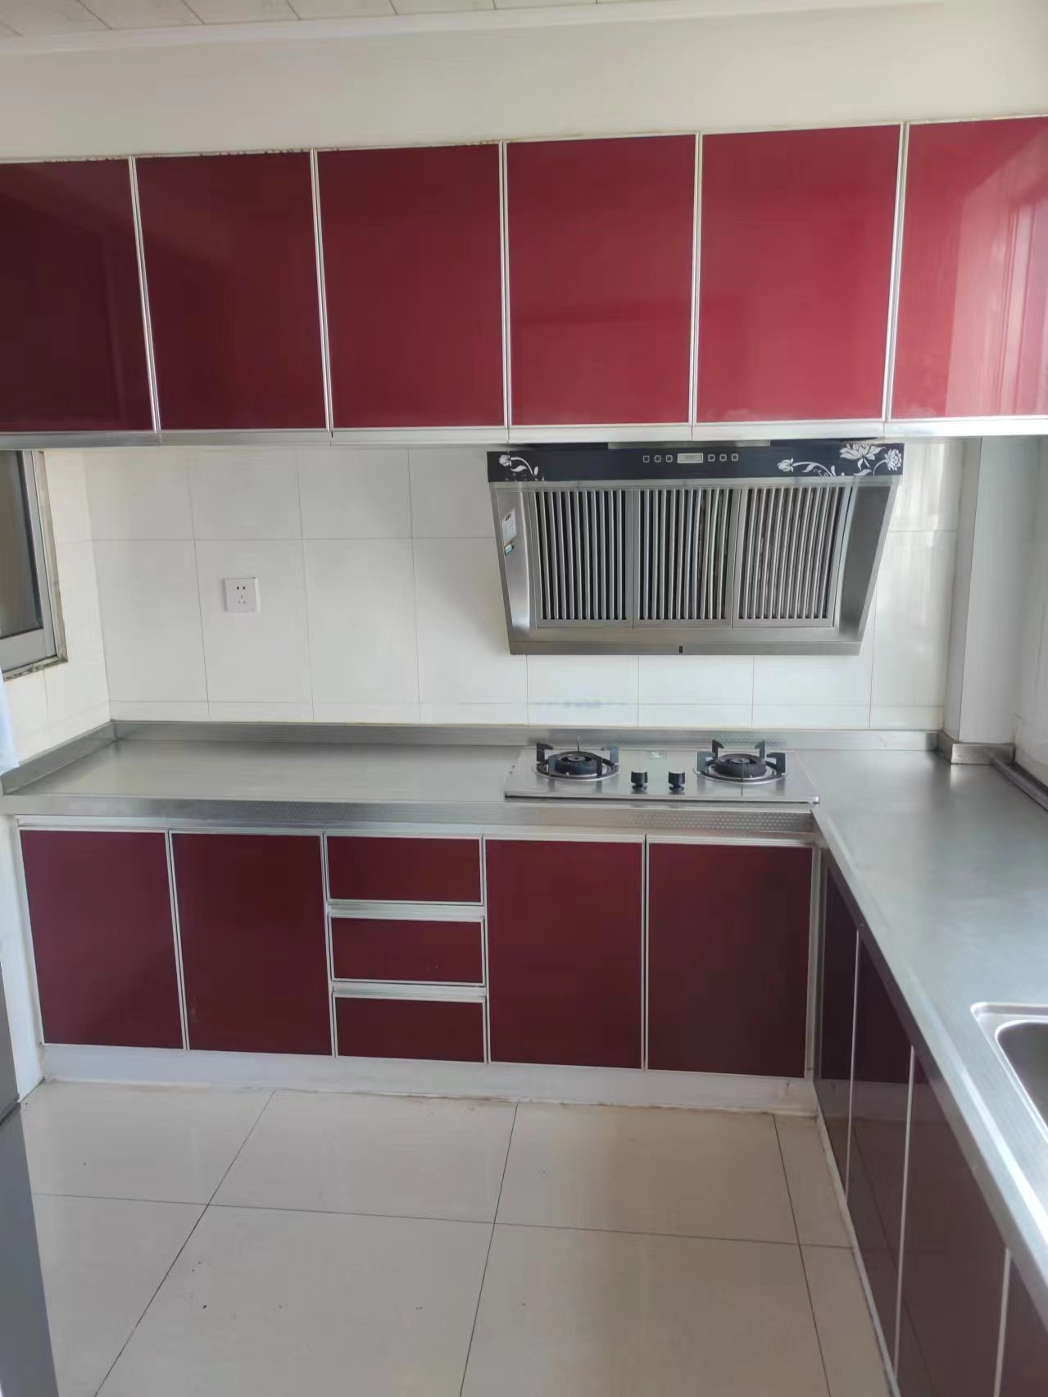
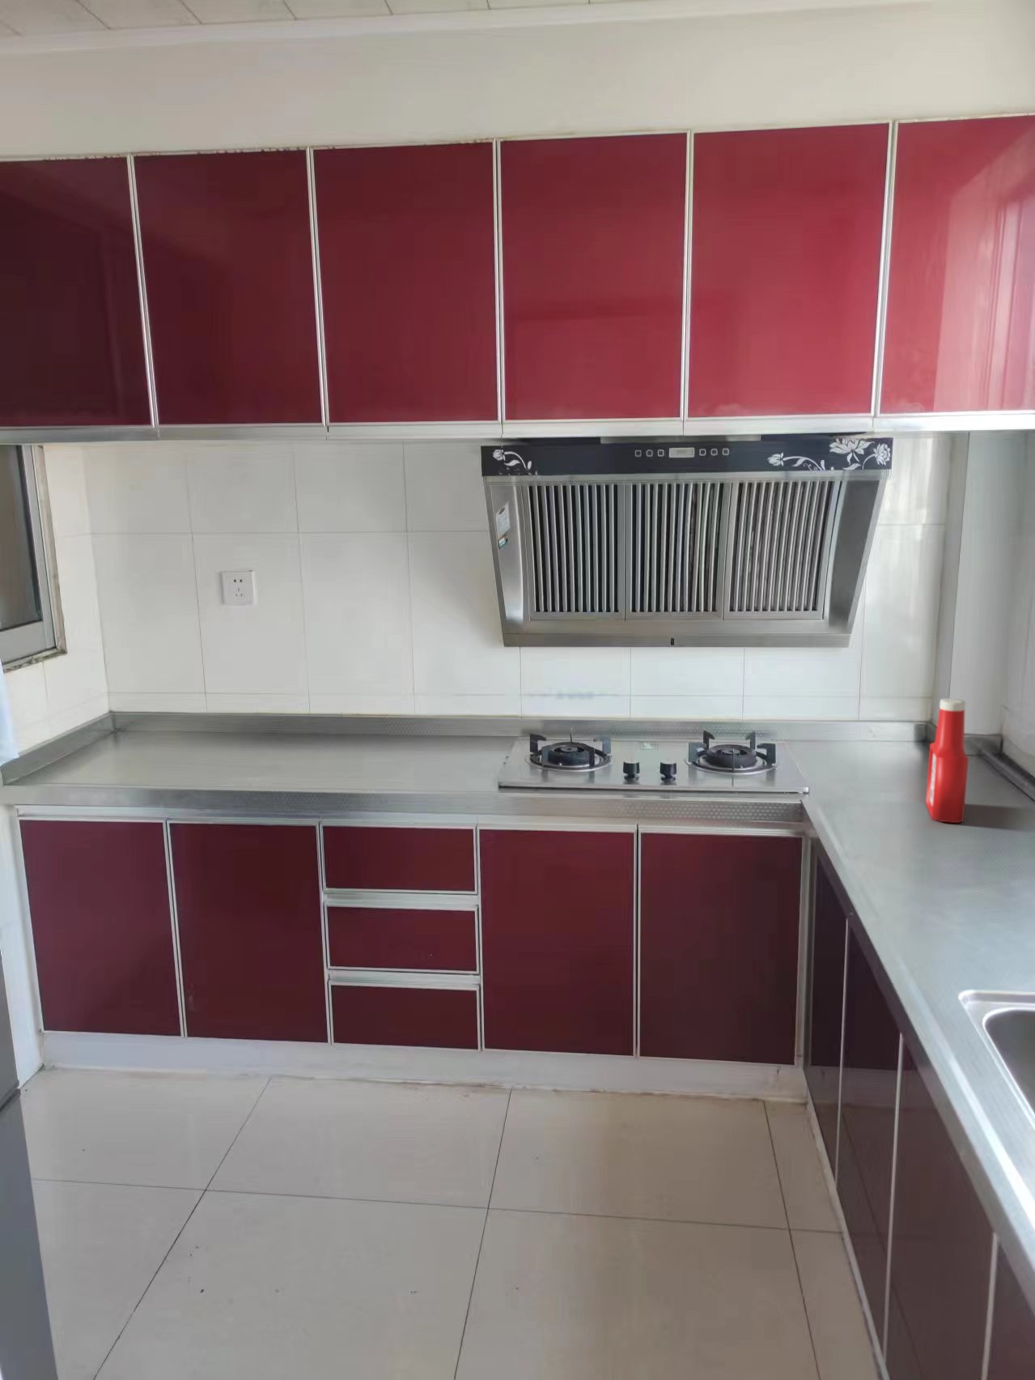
+ soap bottle [925,698,970,823]
